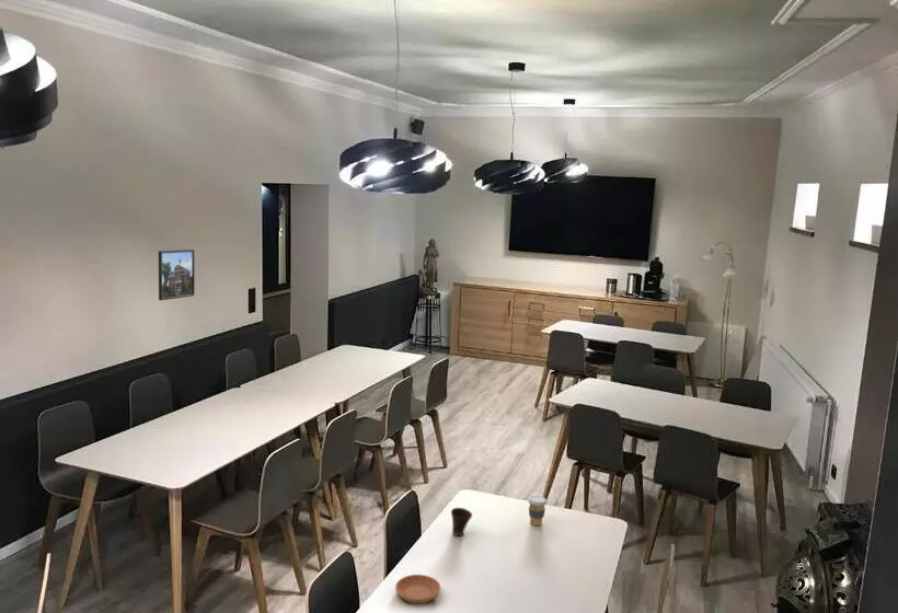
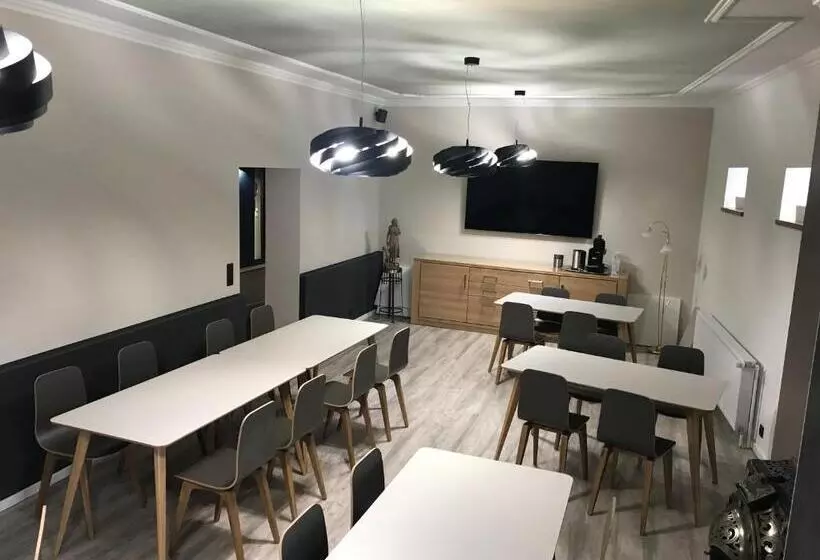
- coffee cup [527,495,549,527]
- cup [450,507,473,536]
- saucer [394,574,441,604]
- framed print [158,248,196,301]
